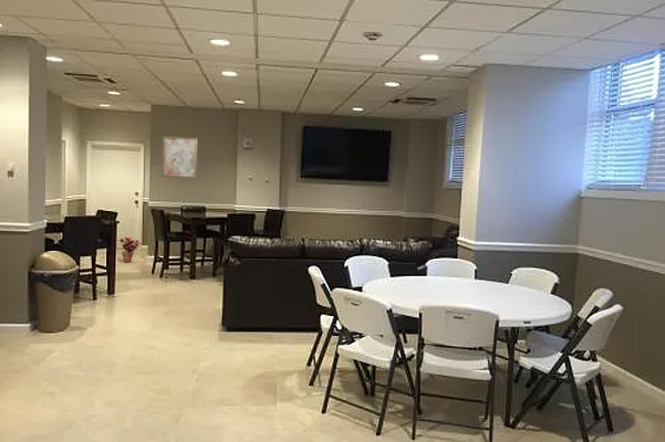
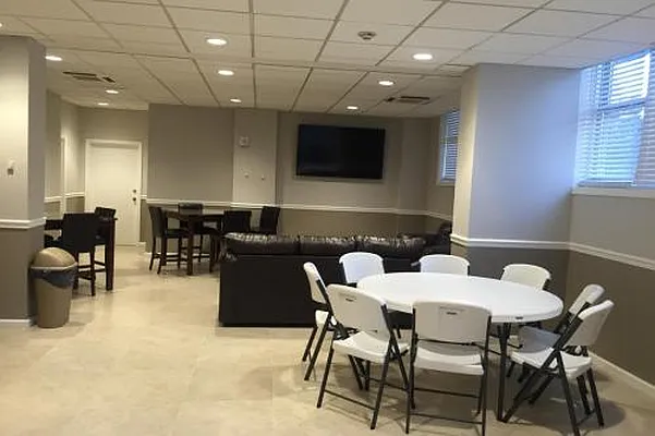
- potted plant [117,236,142,263]
- wall art [160,135,199,179]
